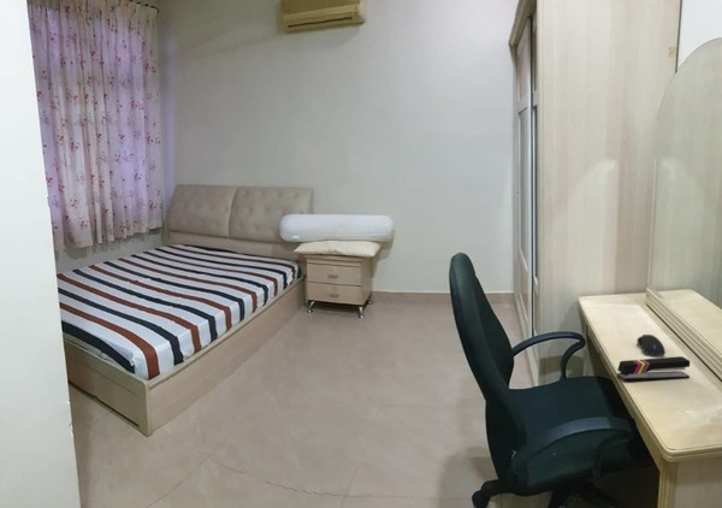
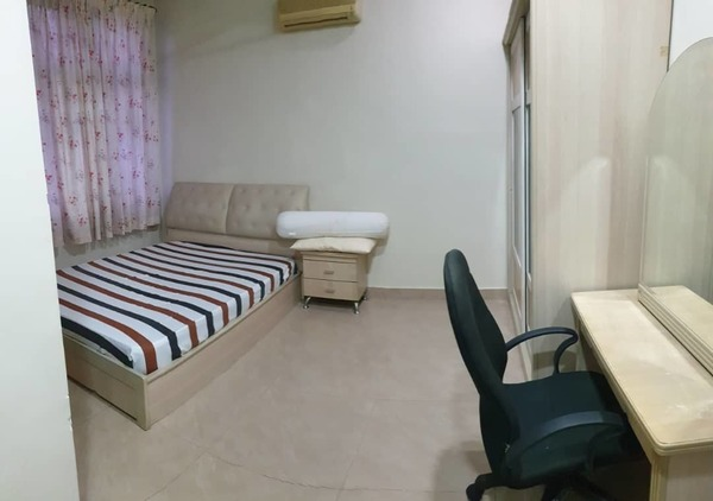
- computer mouse [635,333,667,356]
- stapler [616,355,691,382]
